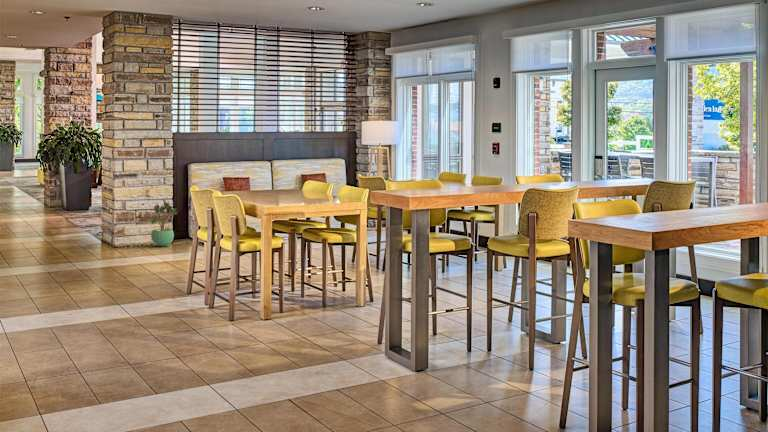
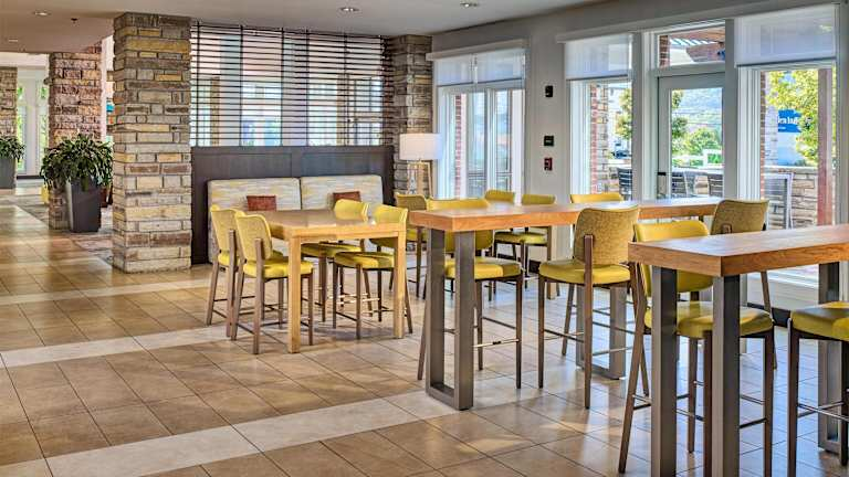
- potted plant [150,201,179,247]
